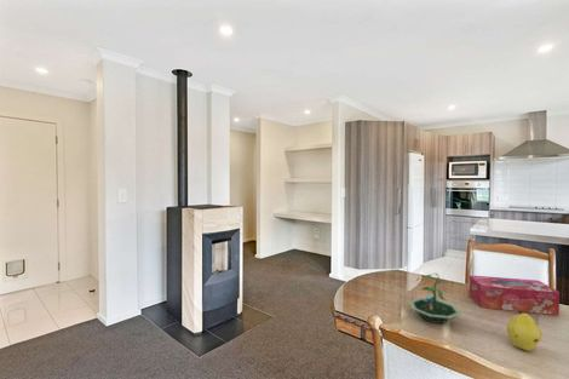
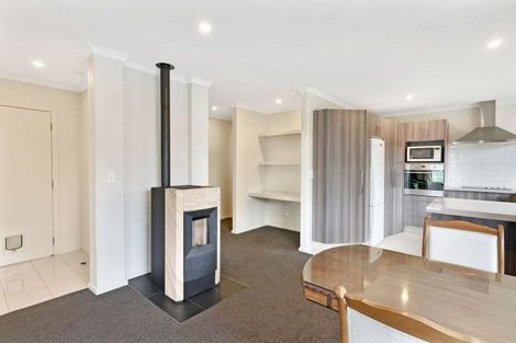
- terrarium [408,274,462,325]
- fruit [505,311,544,352]
- tissue box [469,274,561,316]
